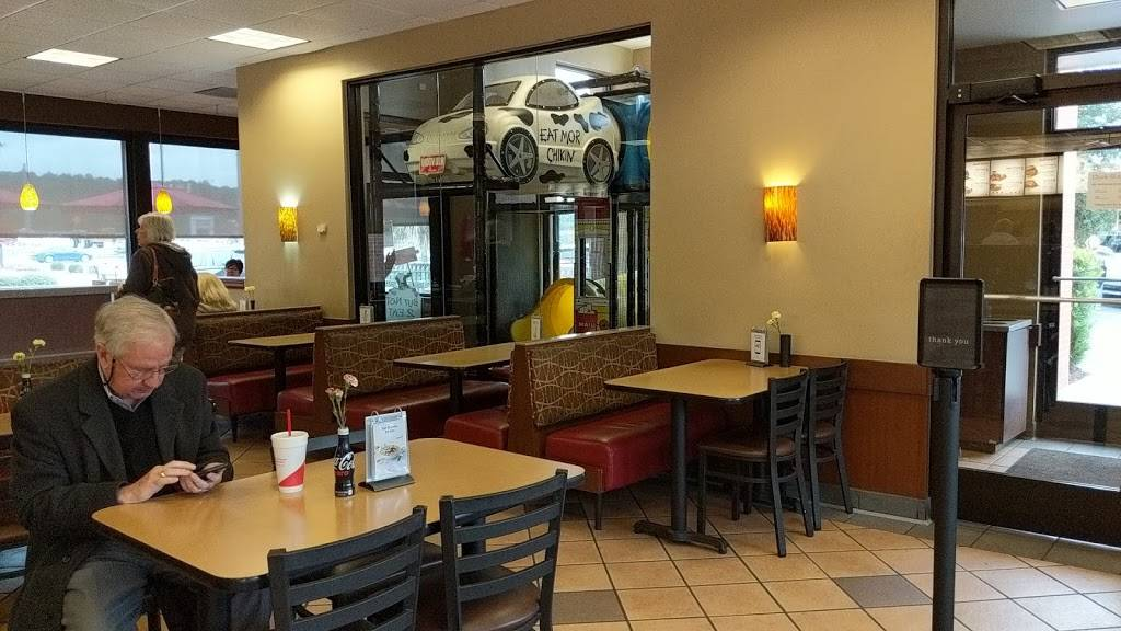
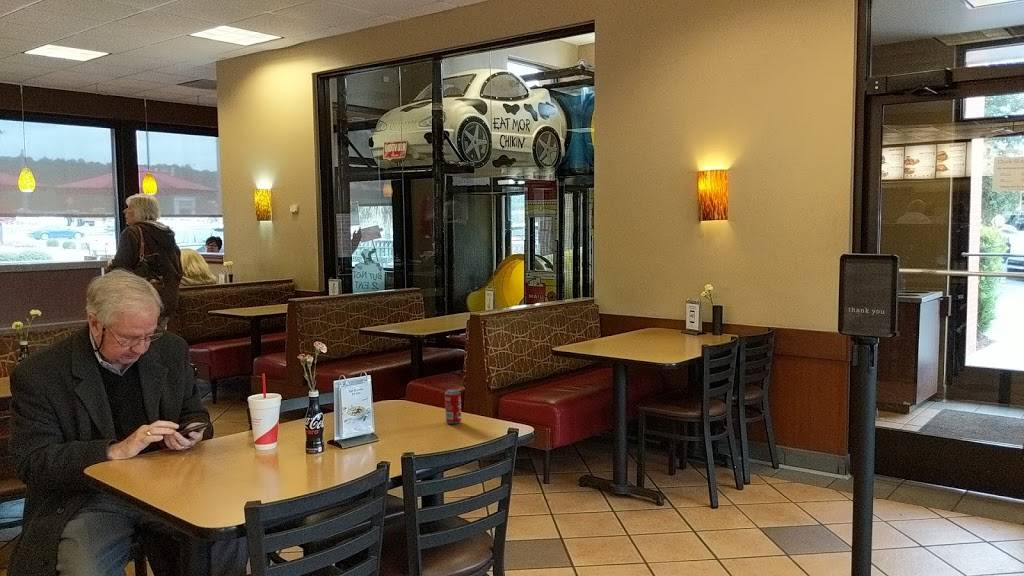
+ beverage can [444,388,462,425]
